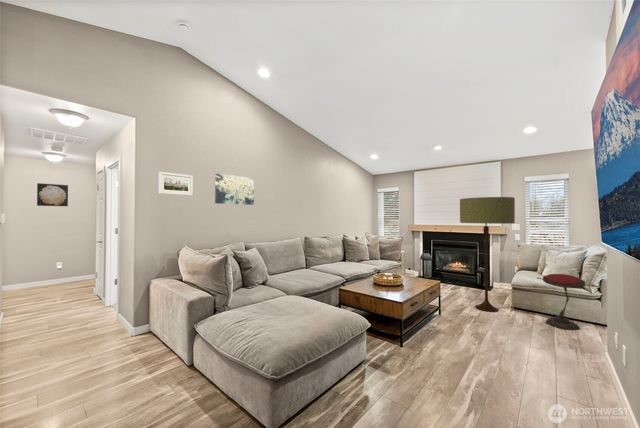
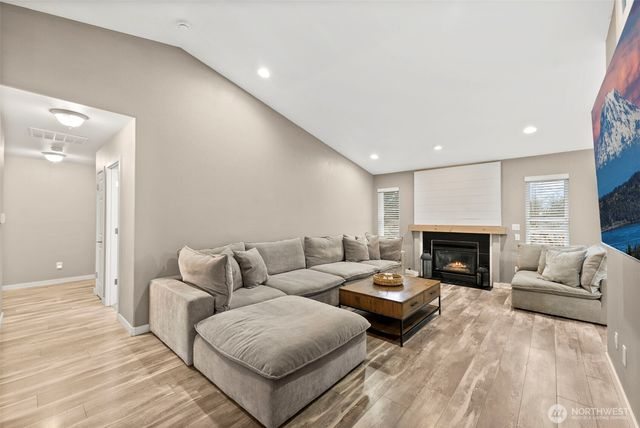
- wall art [36,182,69,207]
- side table [542,273,586,331]
- floor lamp [459,196,516,313]
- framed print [158,171,193,197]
- wall art [214,172,255,206]
